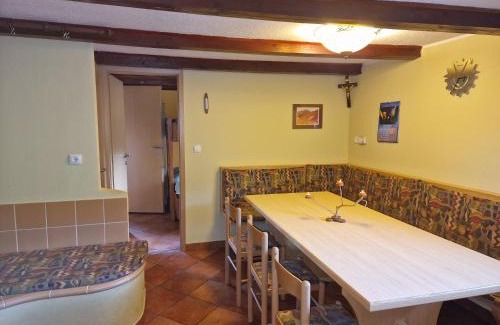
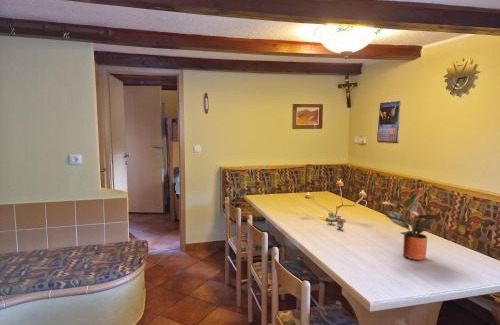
+ potted plant [381,187,443,261]
+ teapot [327,211,345,230]
